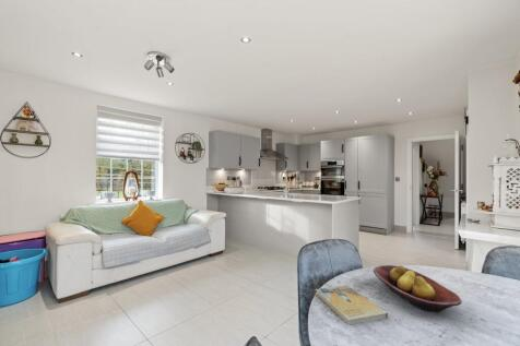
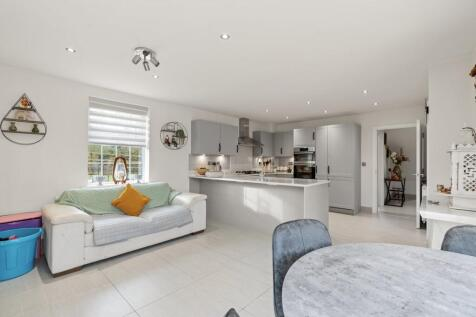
- book [315,284,389,326]
- fruit bowl [373,264,463,313]
